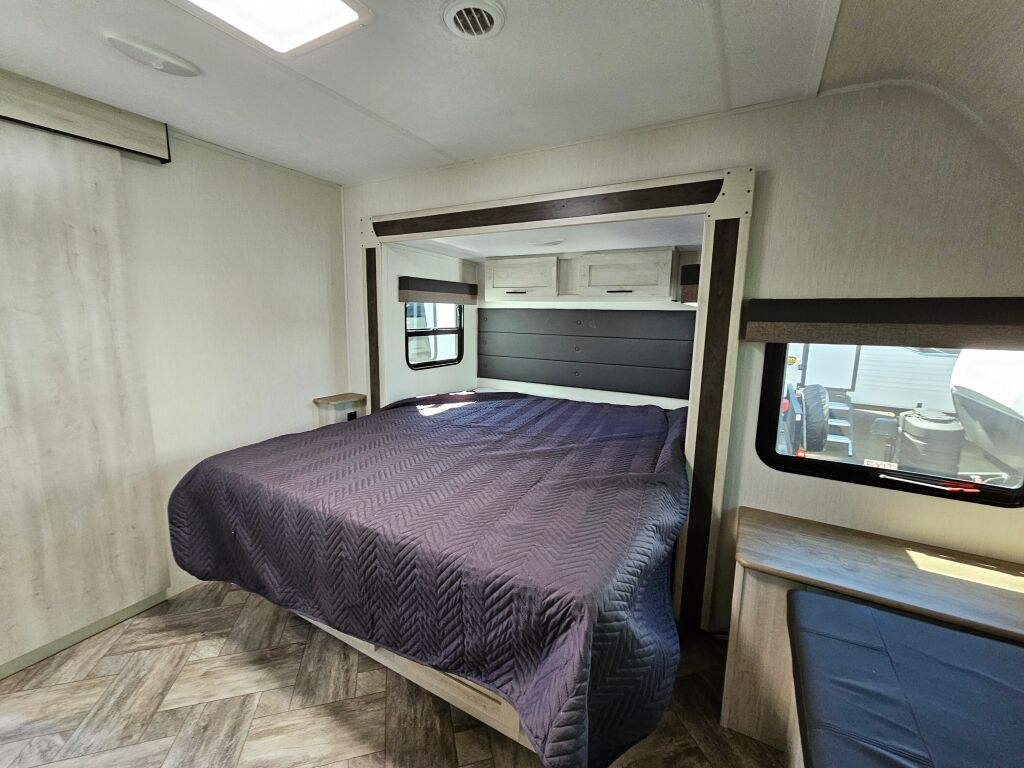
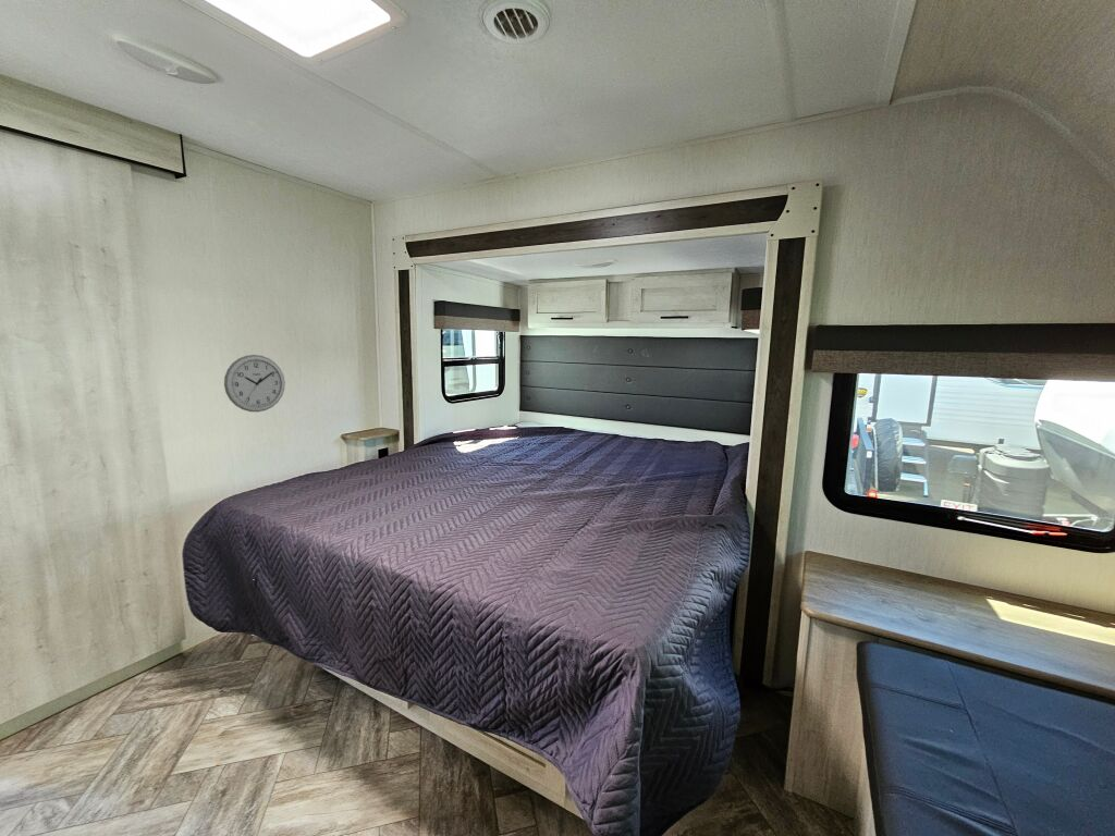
+ wall clock [223,354,286,413]
